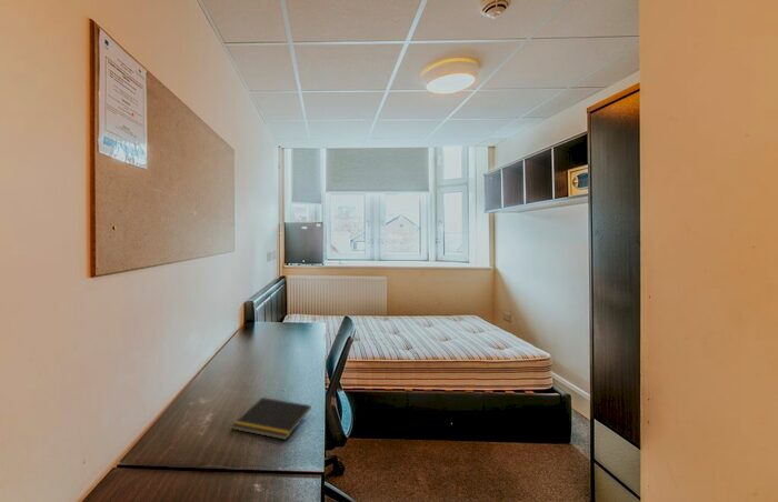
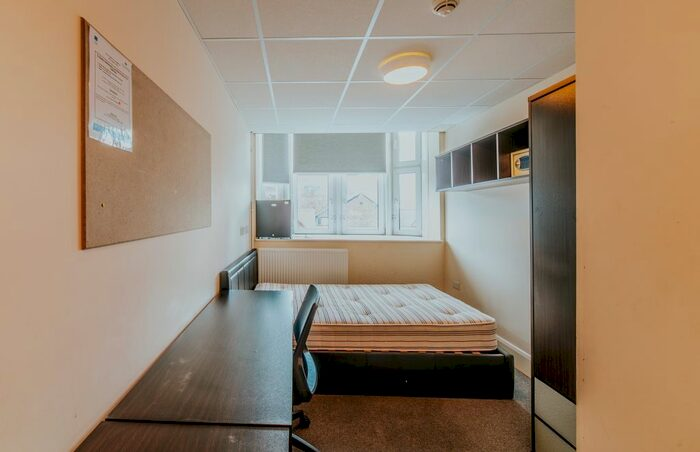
- notepad [231,396,312,441]
